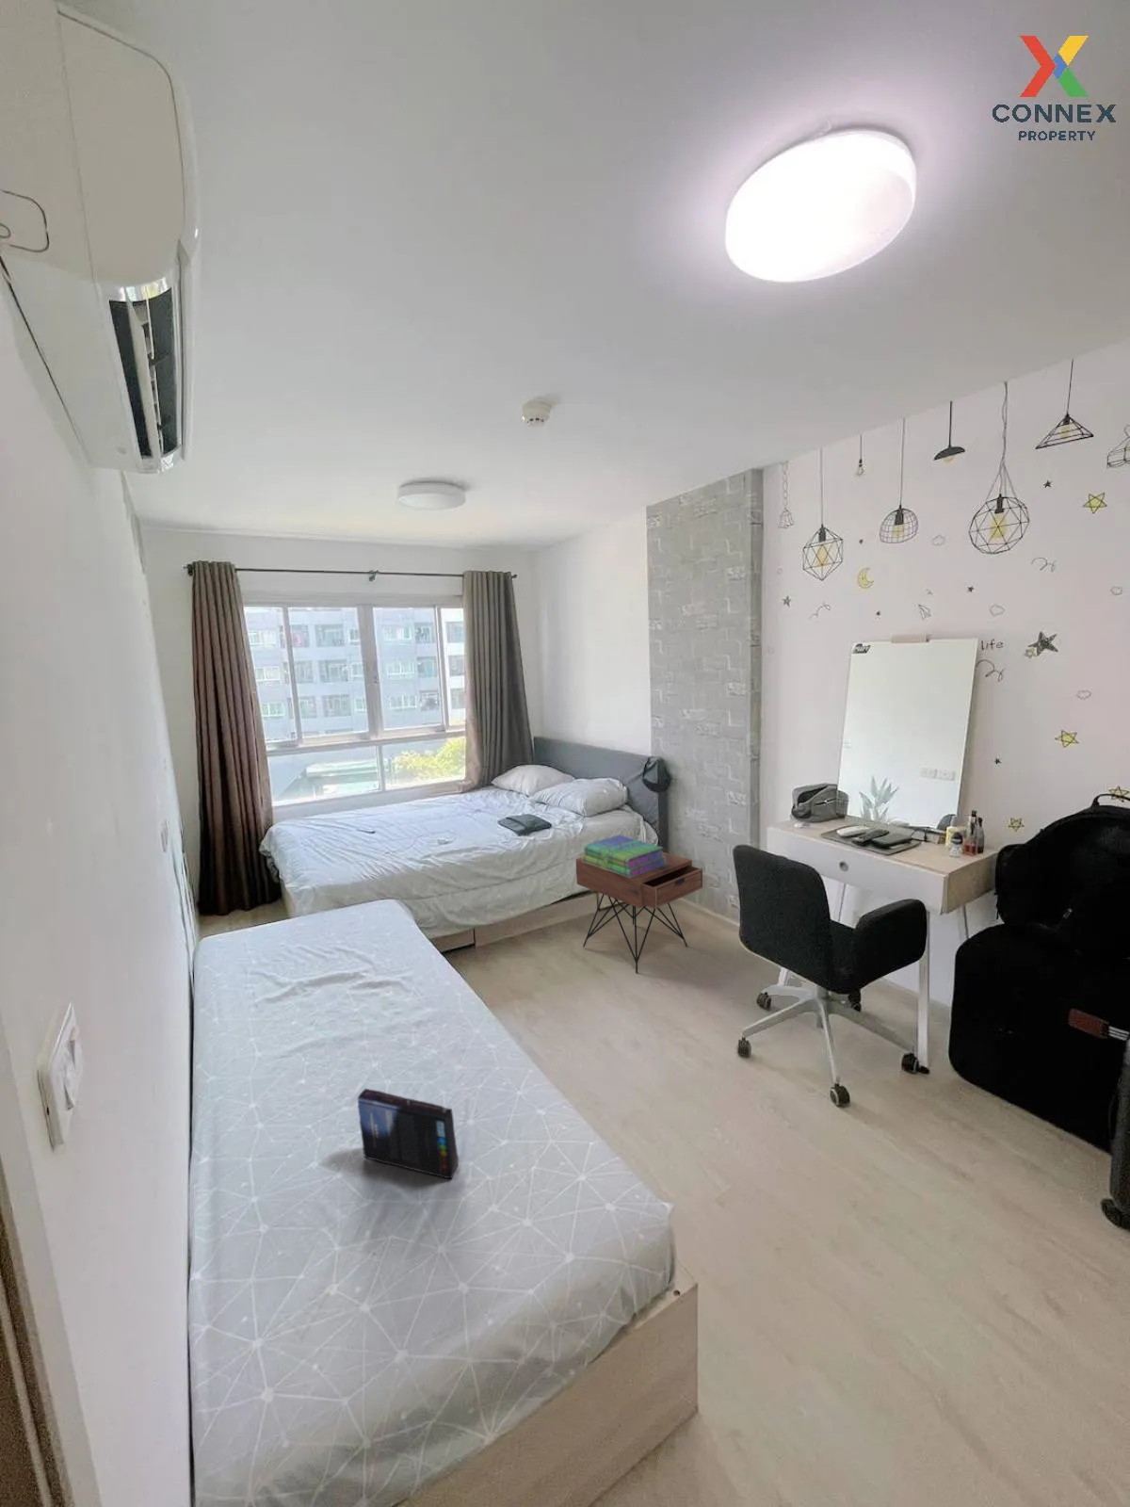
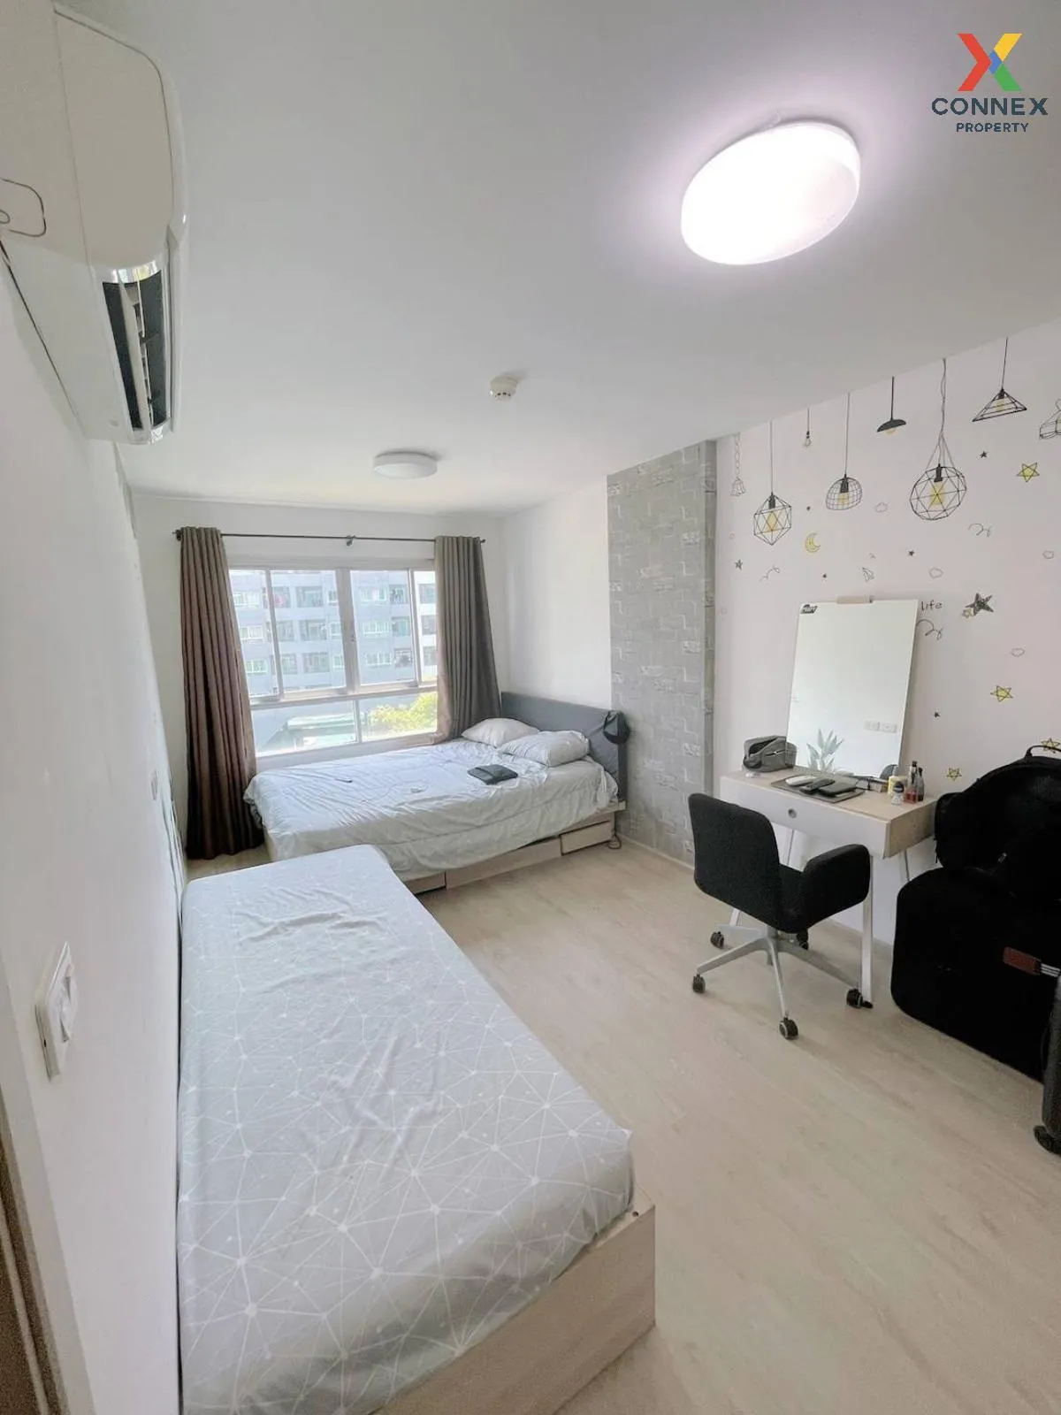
- nightstand [576,851,704,974]
- hardback book [357,1088,461,1181]
- stack of books [580,833,667,878]
